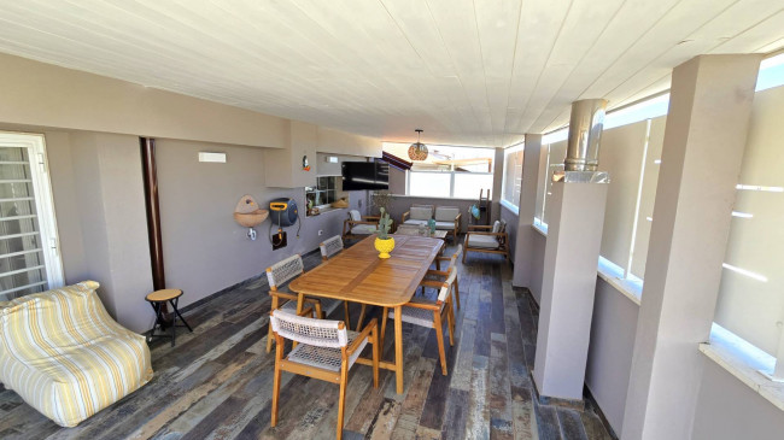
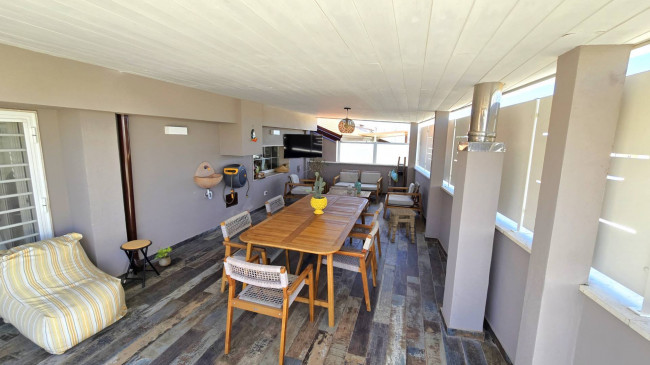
+ potted plant [153,245,173,267]
+ side table [387,207,418,244]
